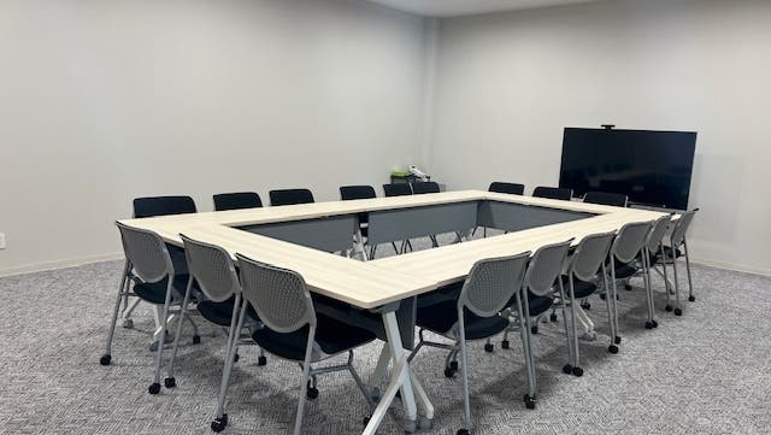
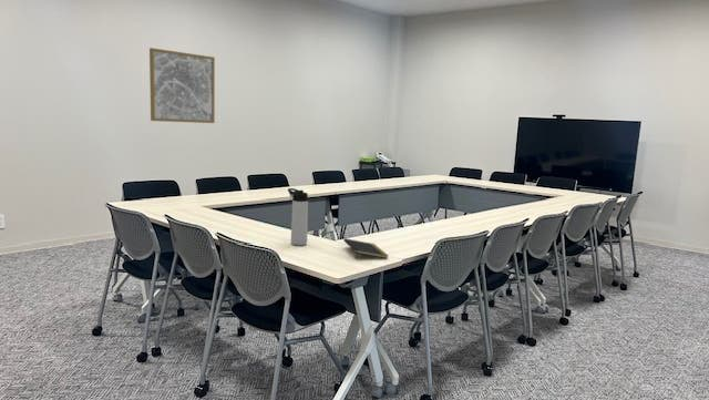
+ wall art [148,47,216,124]
+ thermos bottle [287,187,309,247]
+ notepad [342,237,389,260]
